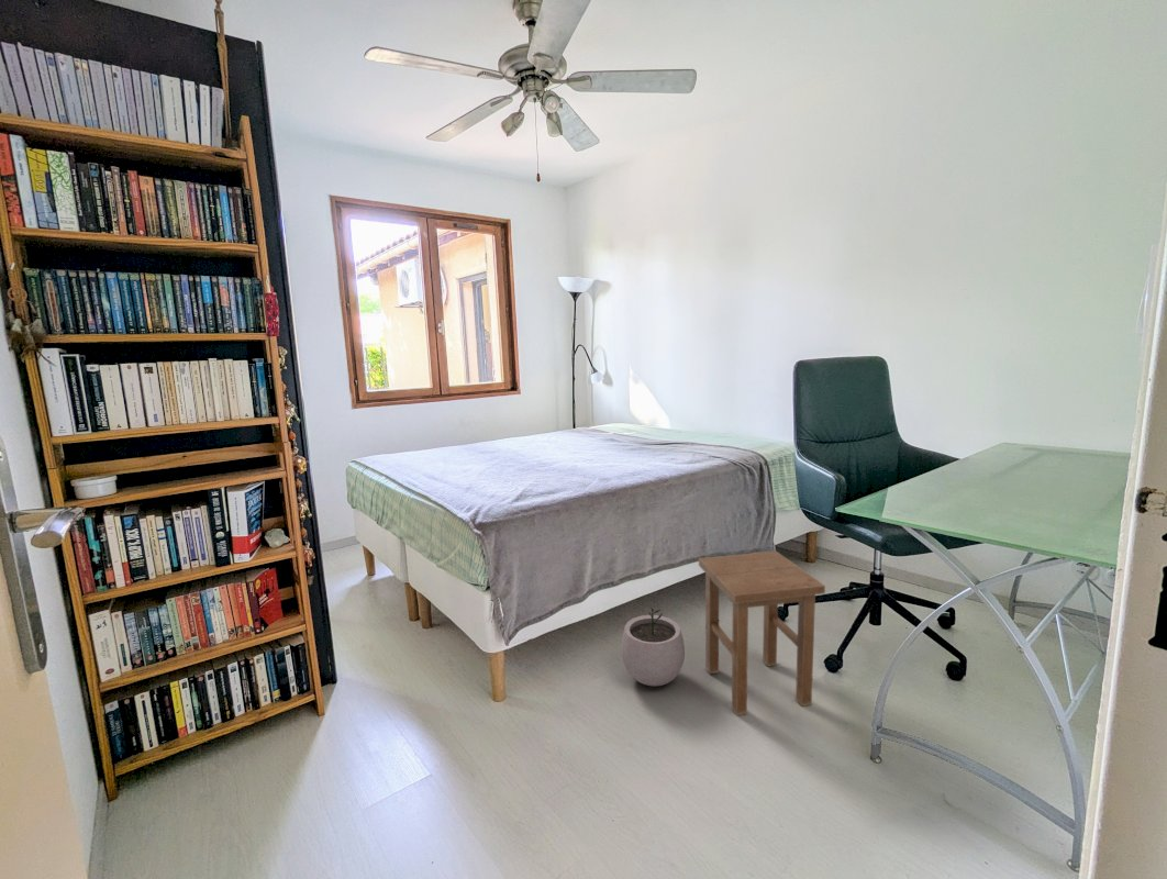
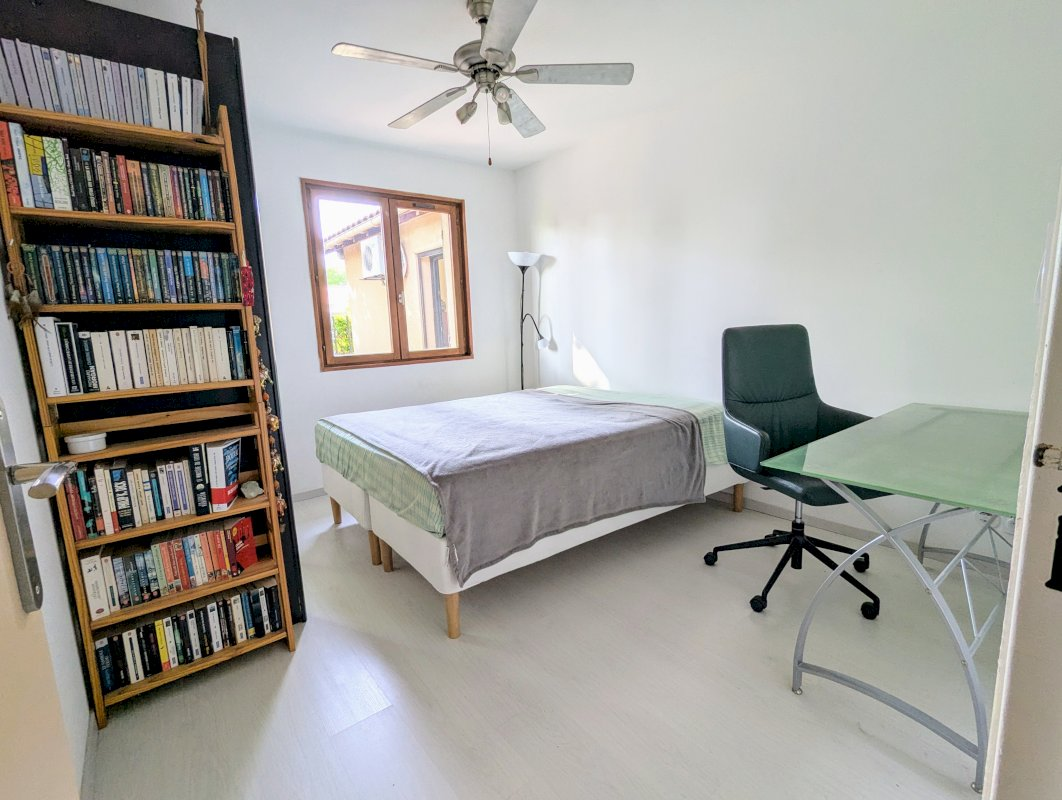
- plant pot [620,608,686,687]
- stool [698,550,826,716]
